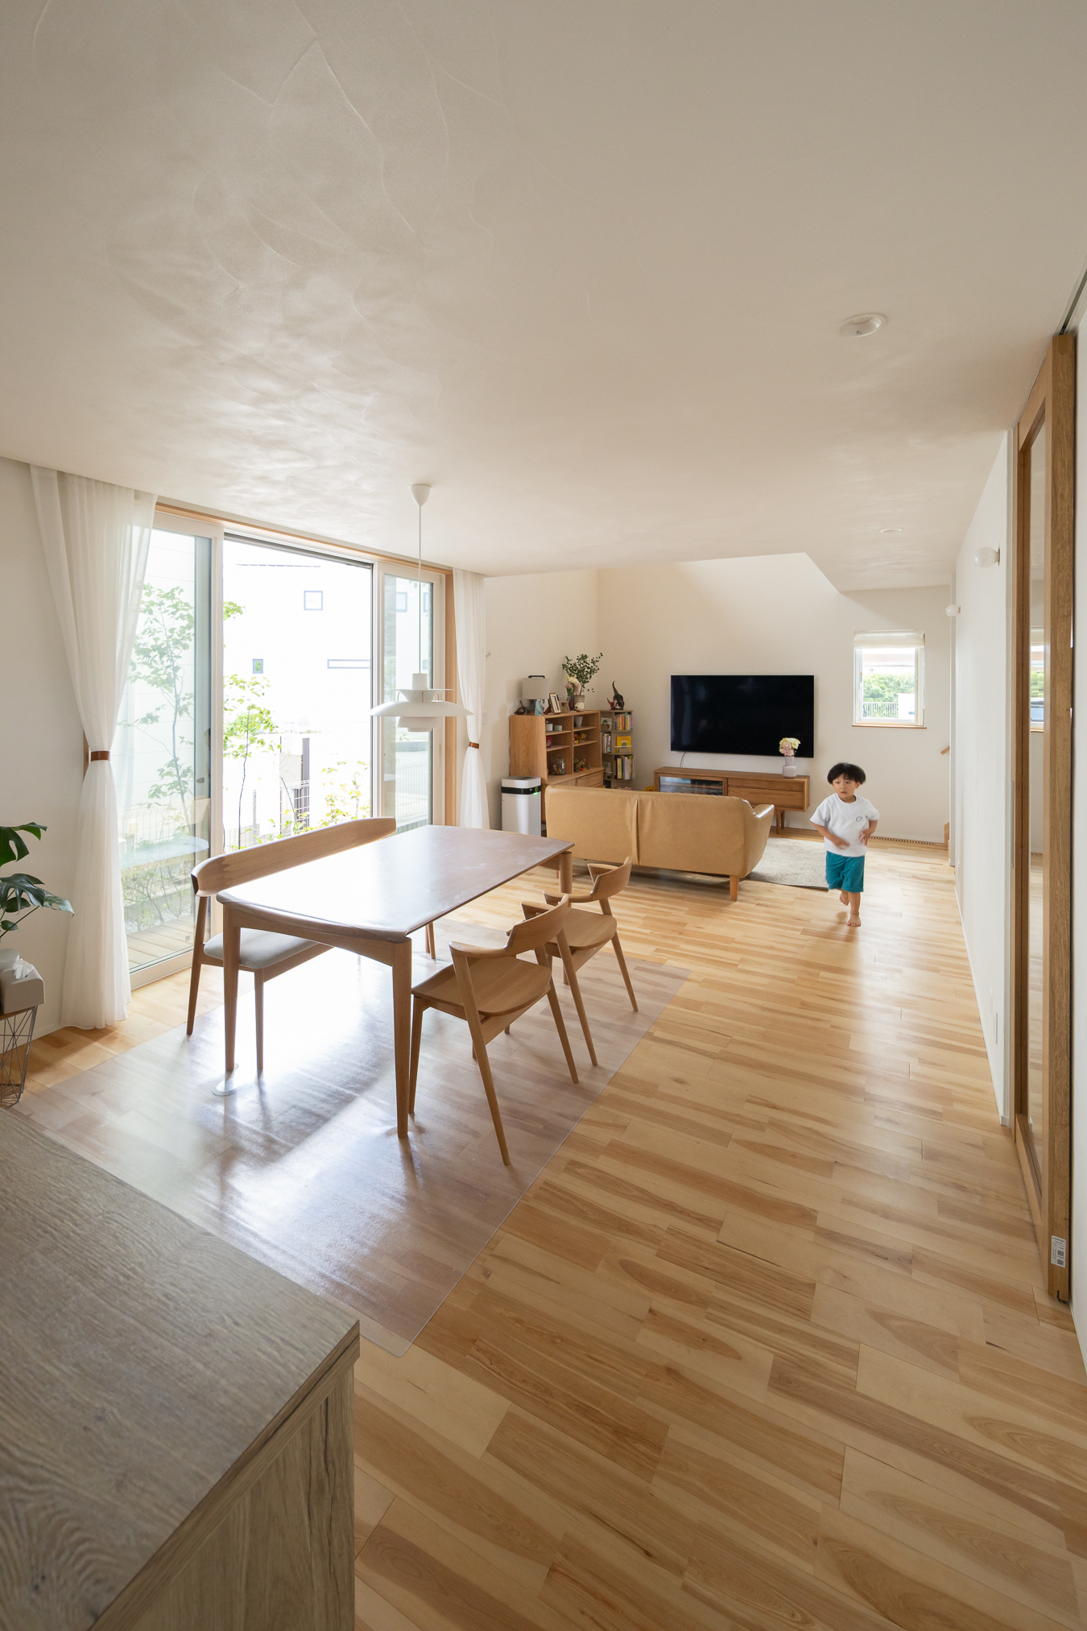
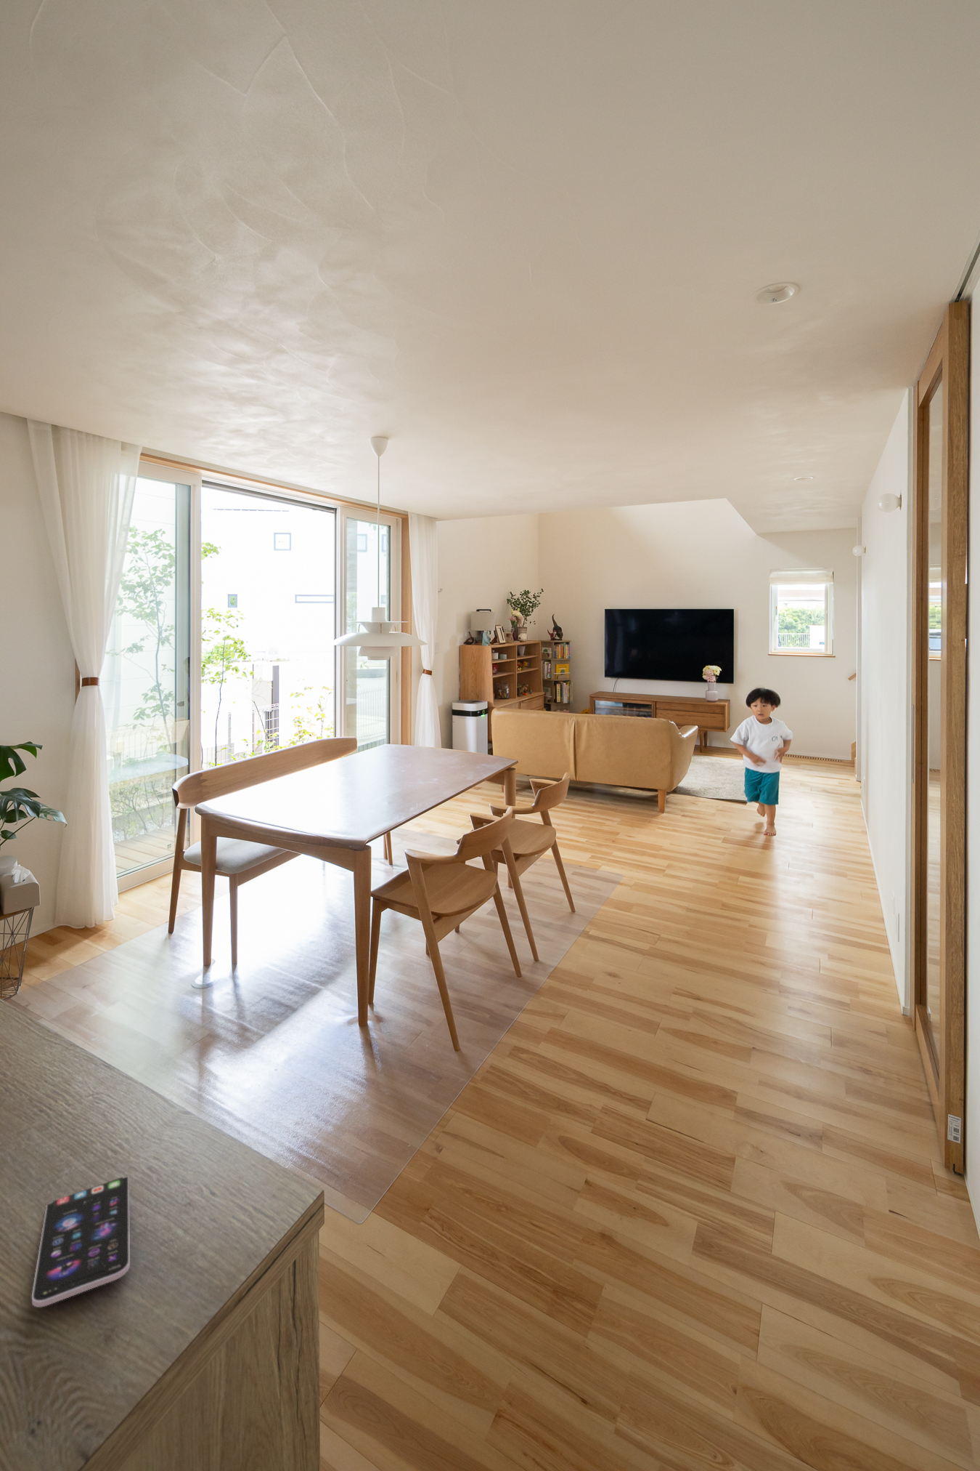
+ smartphone [32,1175,130,1308]
